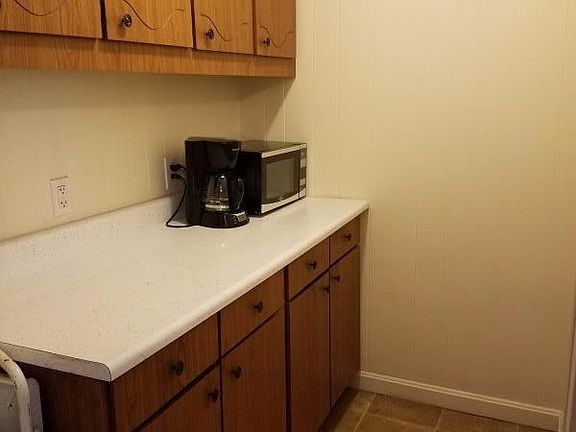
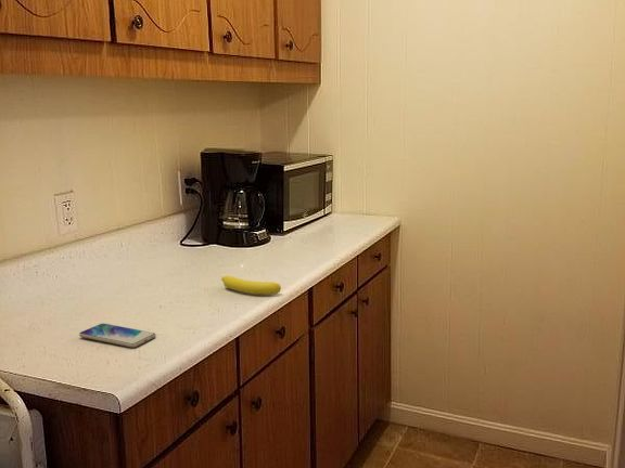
+ banana [220,275,282,296]
+ smartphone [78,323,156,349]
